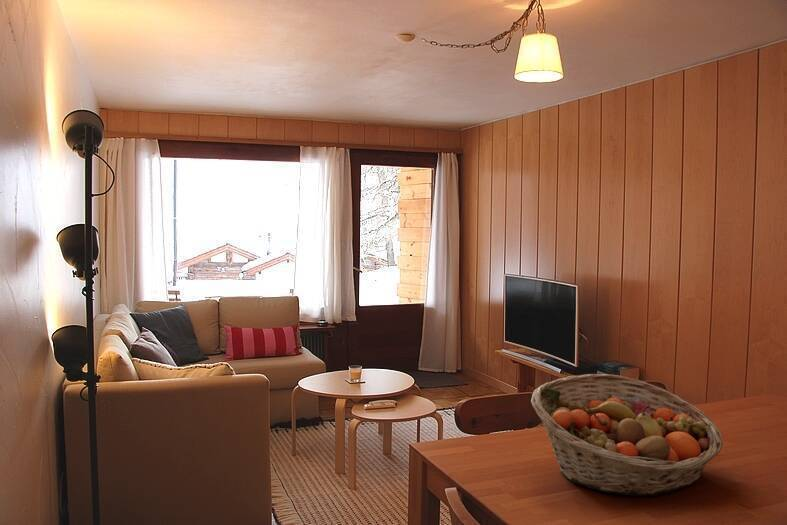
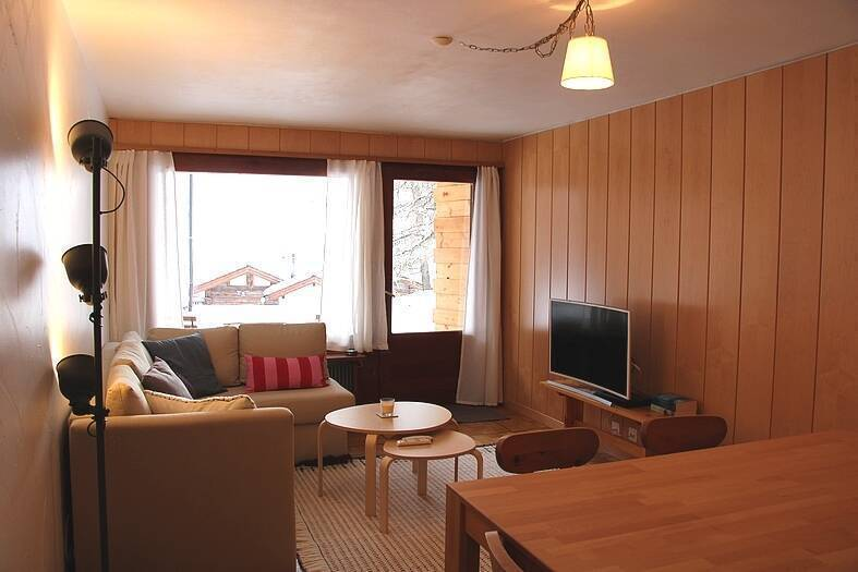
- fruit basket [530,373,724,497]
